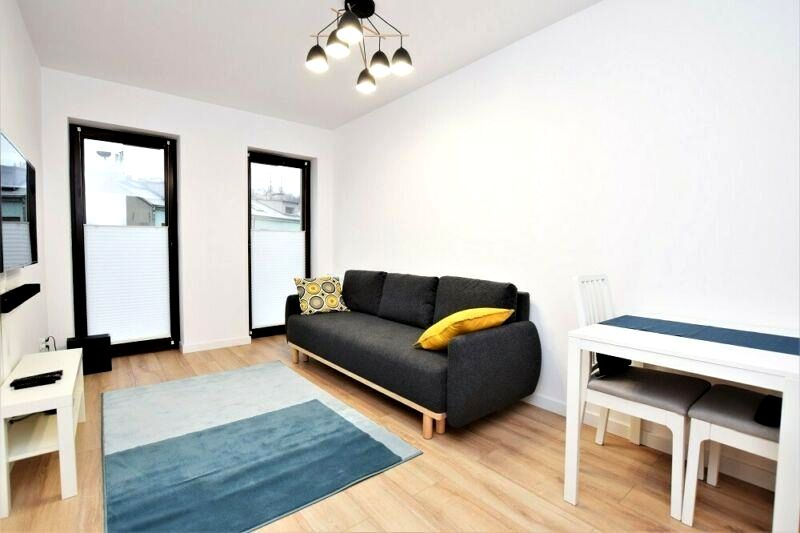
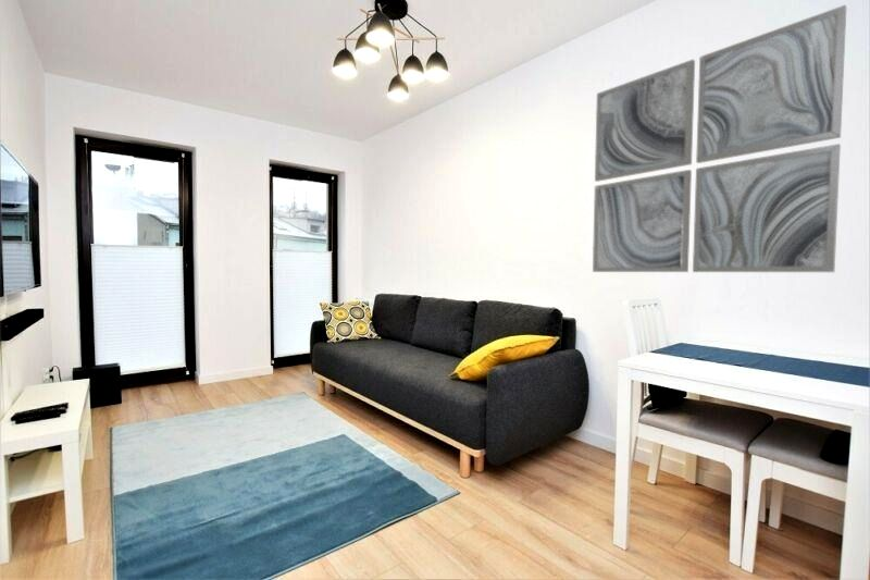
+ wall art [592,3,847,273]
